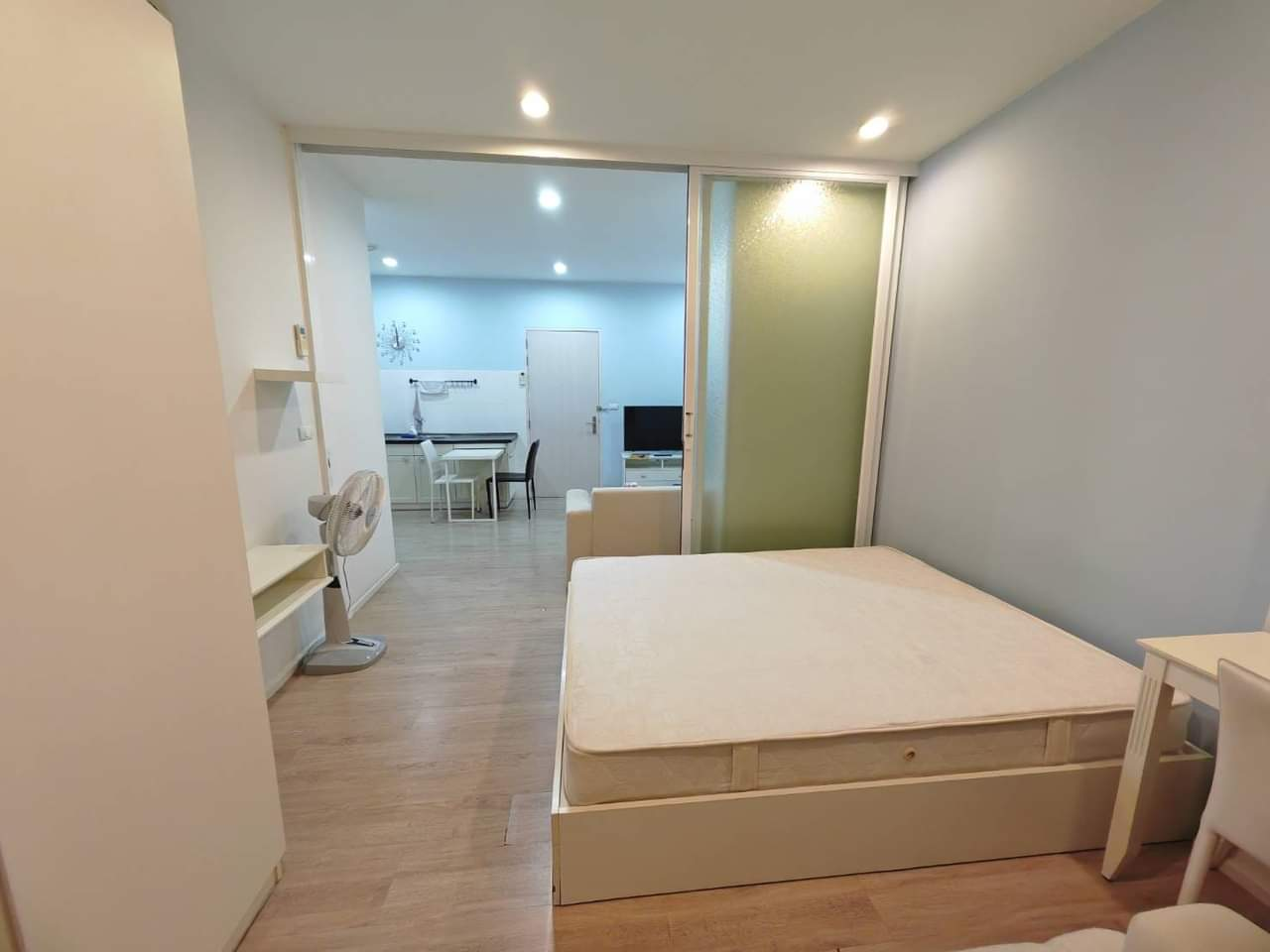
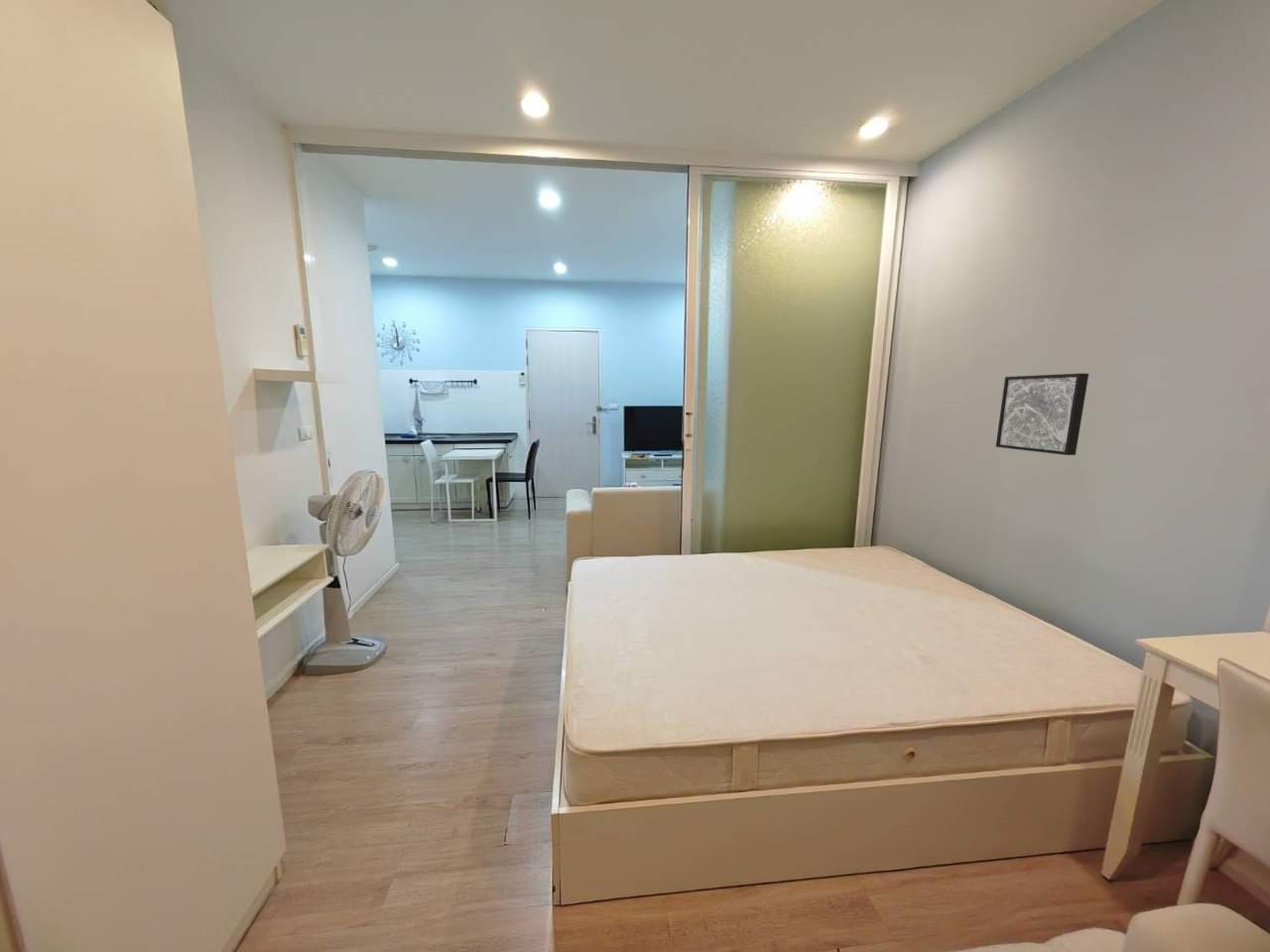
+ wall art [995,373,1089,456]
